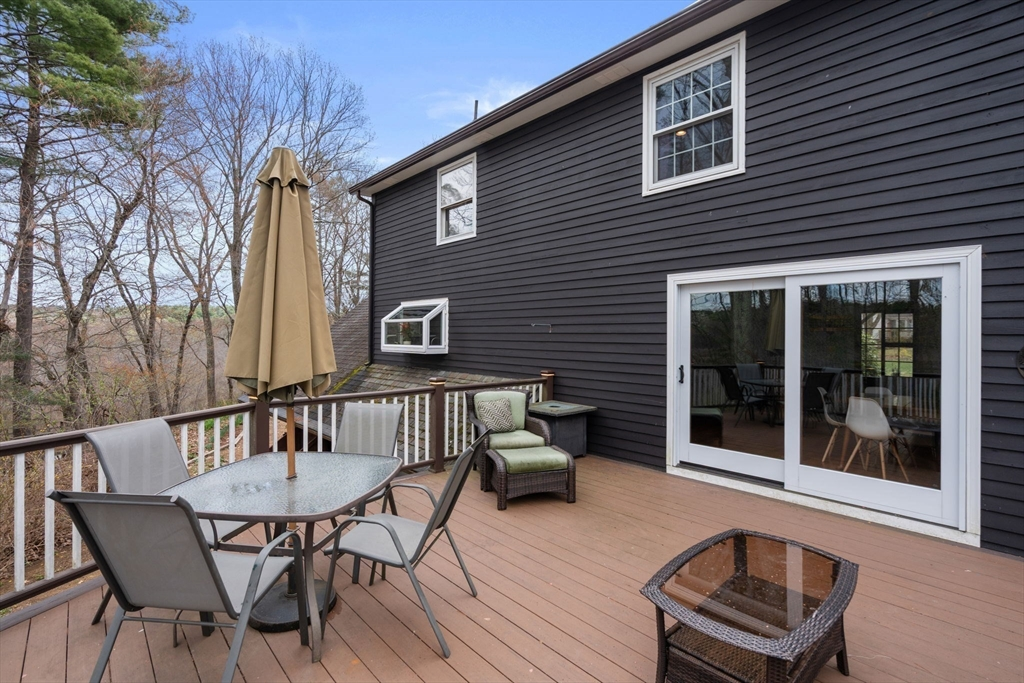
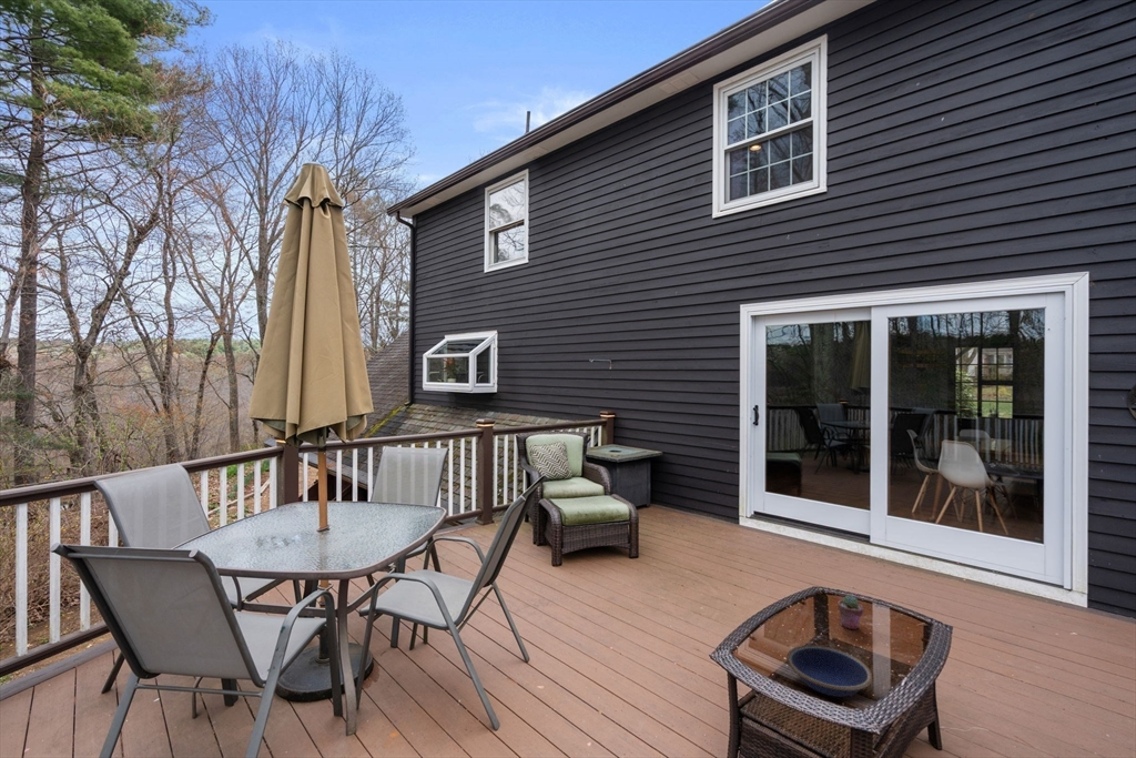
+ potted succulent [836,595,865,630]
+ bowl [787,644,873,698]
